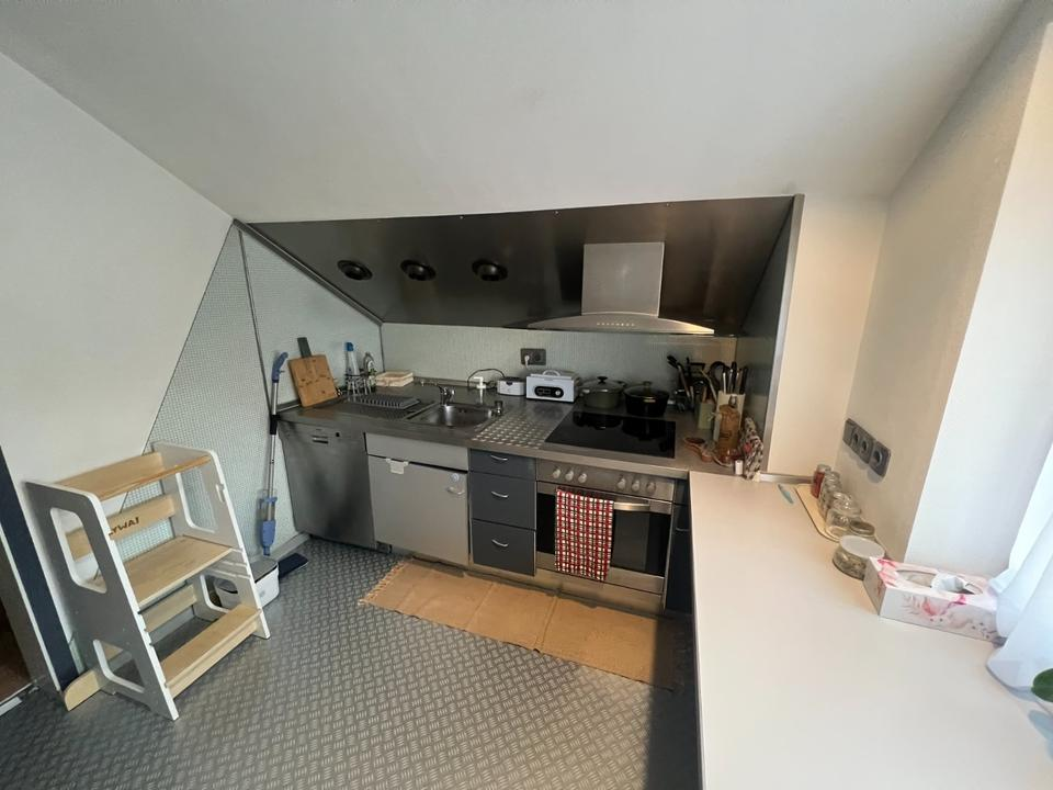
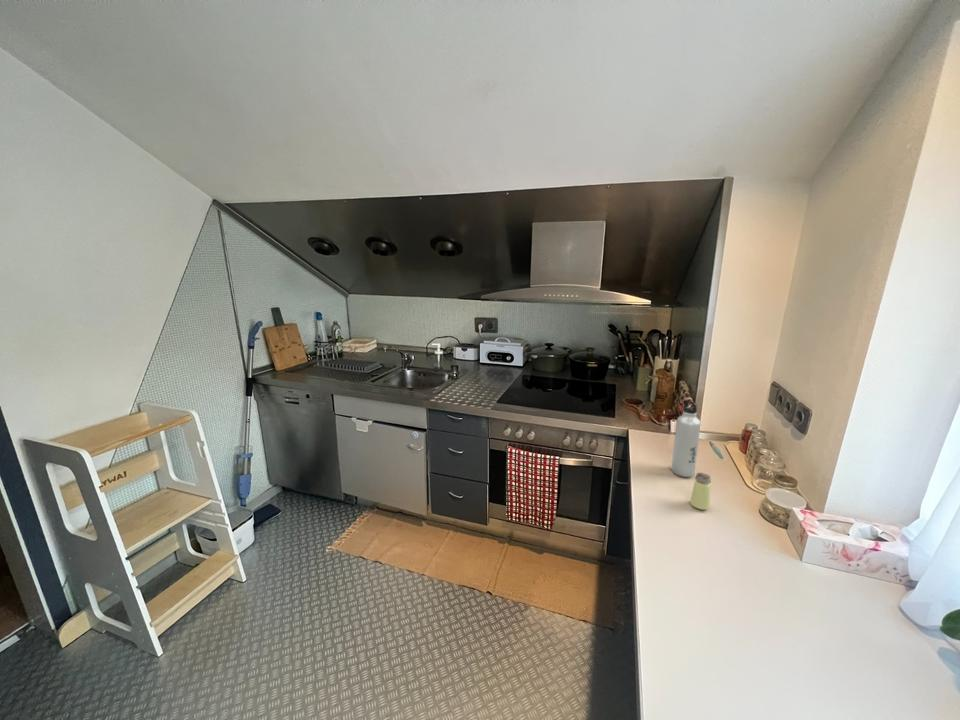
+ saltshaker [689,472,712,511]
+ water bottle [670,400,702,478]
